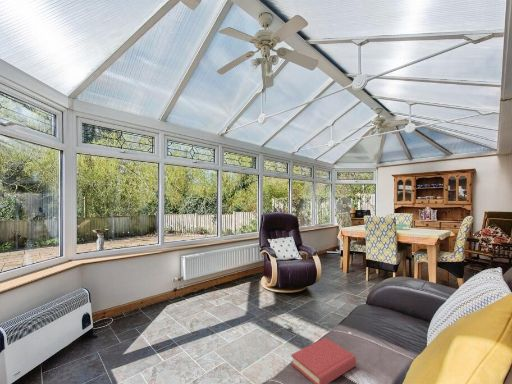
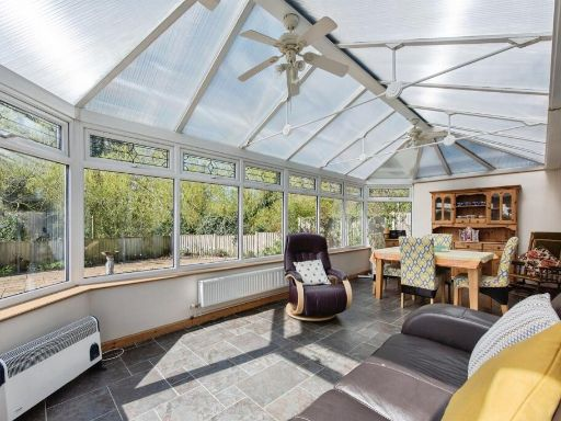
- hardback book [290,337,357,384]
